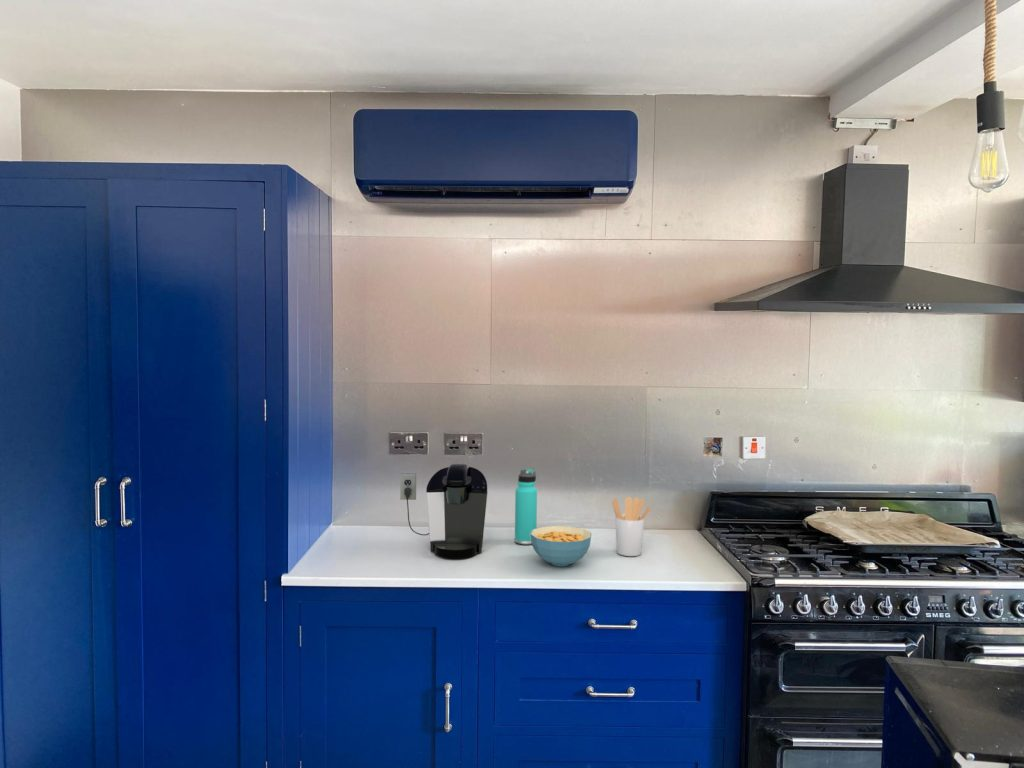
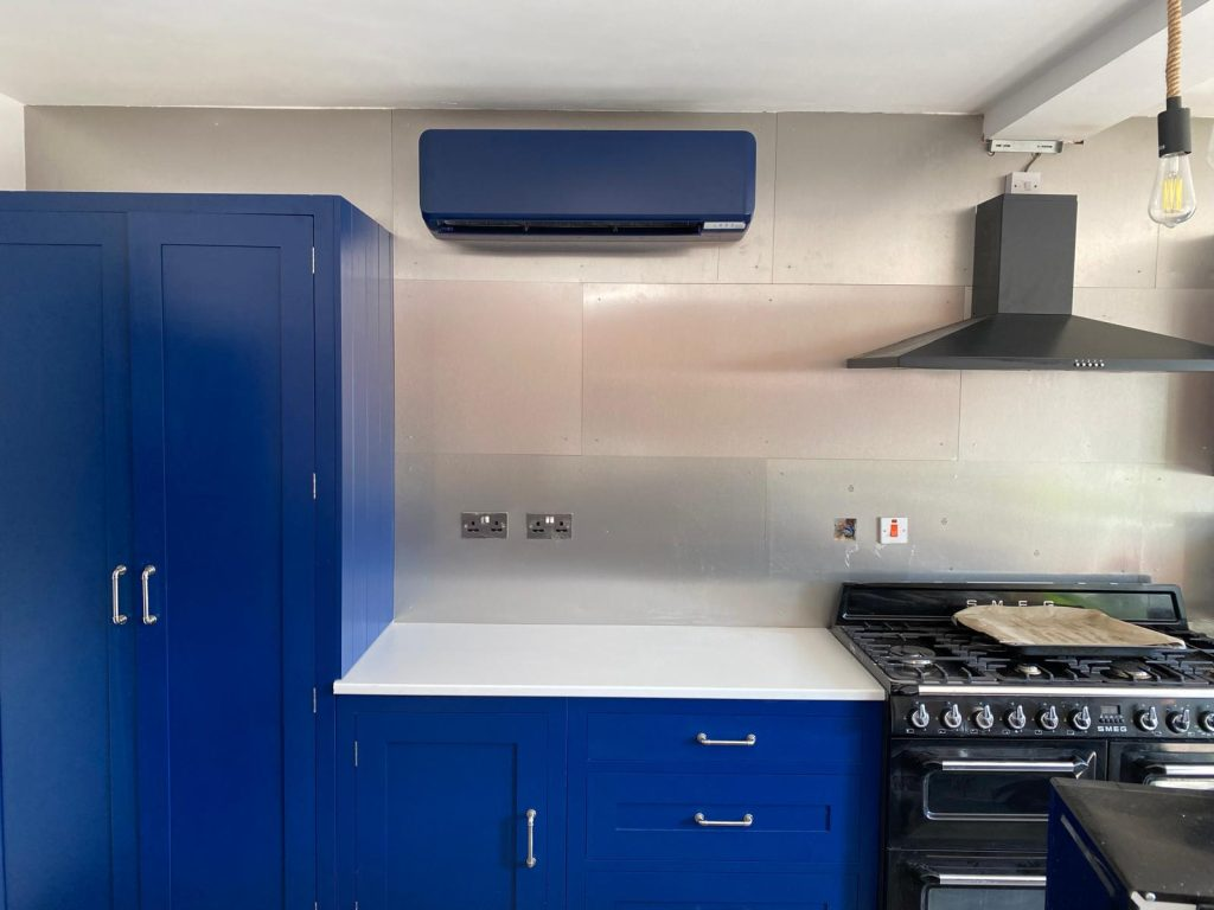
- thermos bottle [514,468,538,546]
- coffee maker [399,462,488,560]
- utensil holder [611,496,652,557]
- cereal bowl [530,525,593,567]
